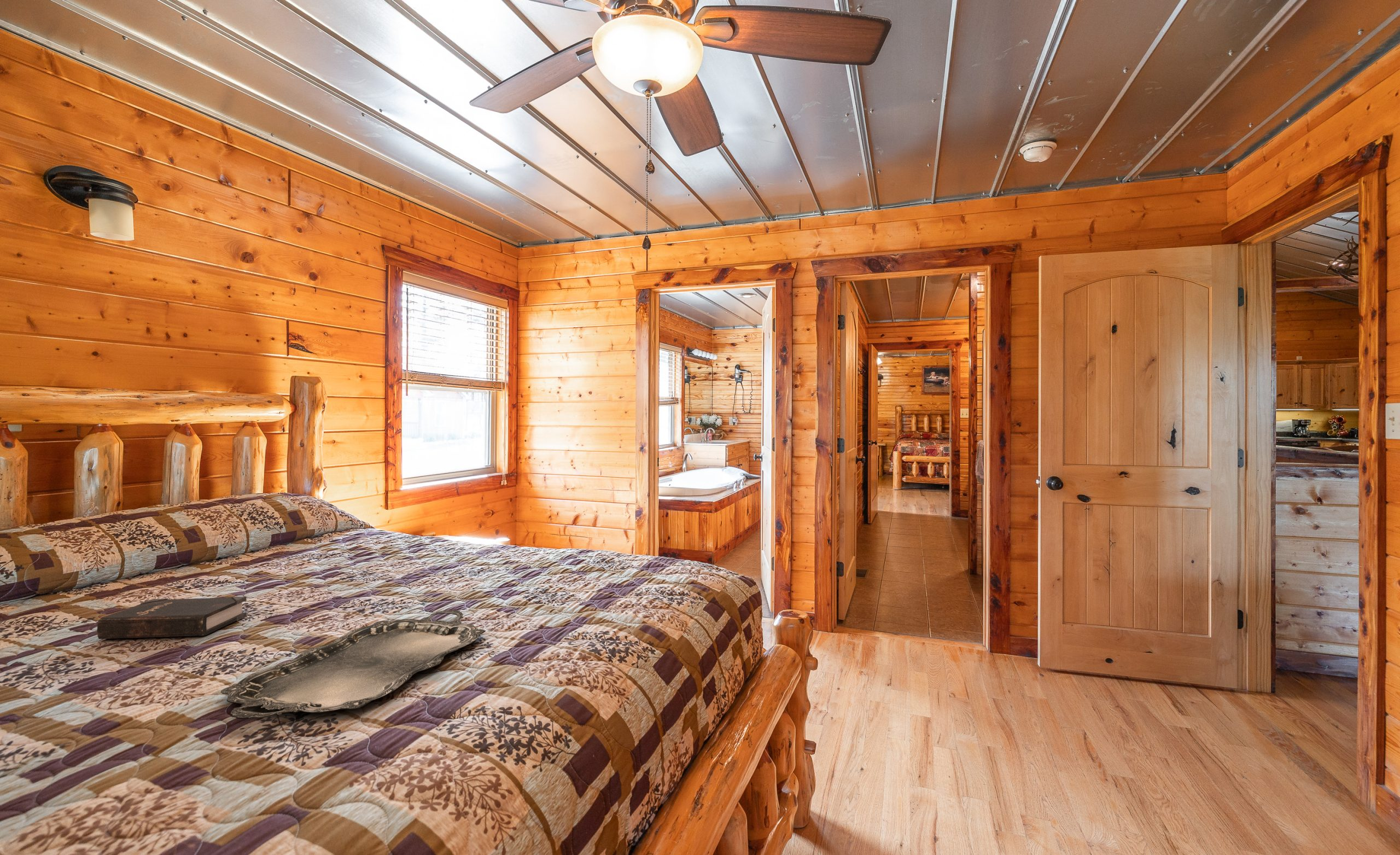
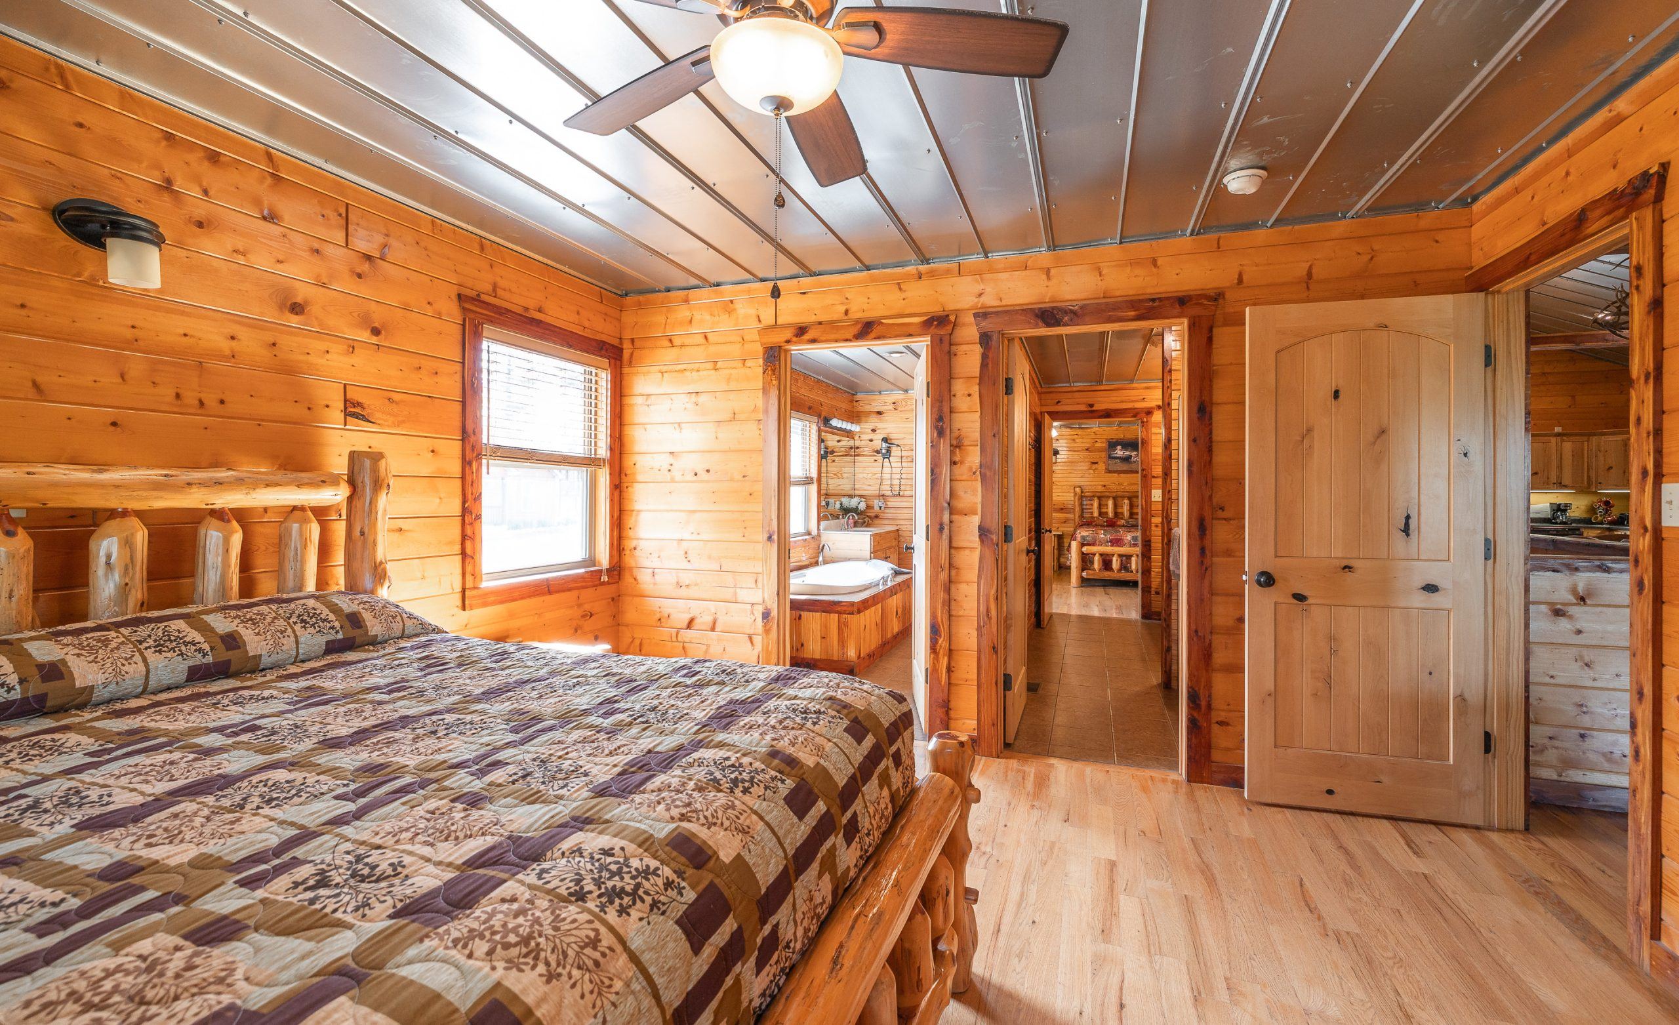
- hardback book [97,596,247,639]
- serving tray [220,609,486,719]
